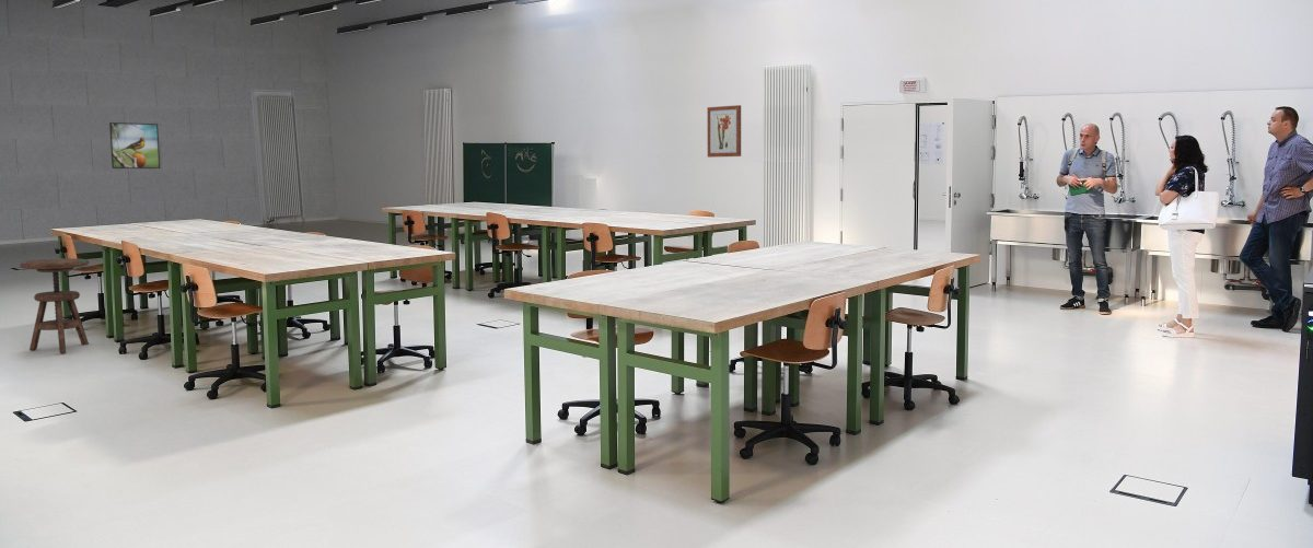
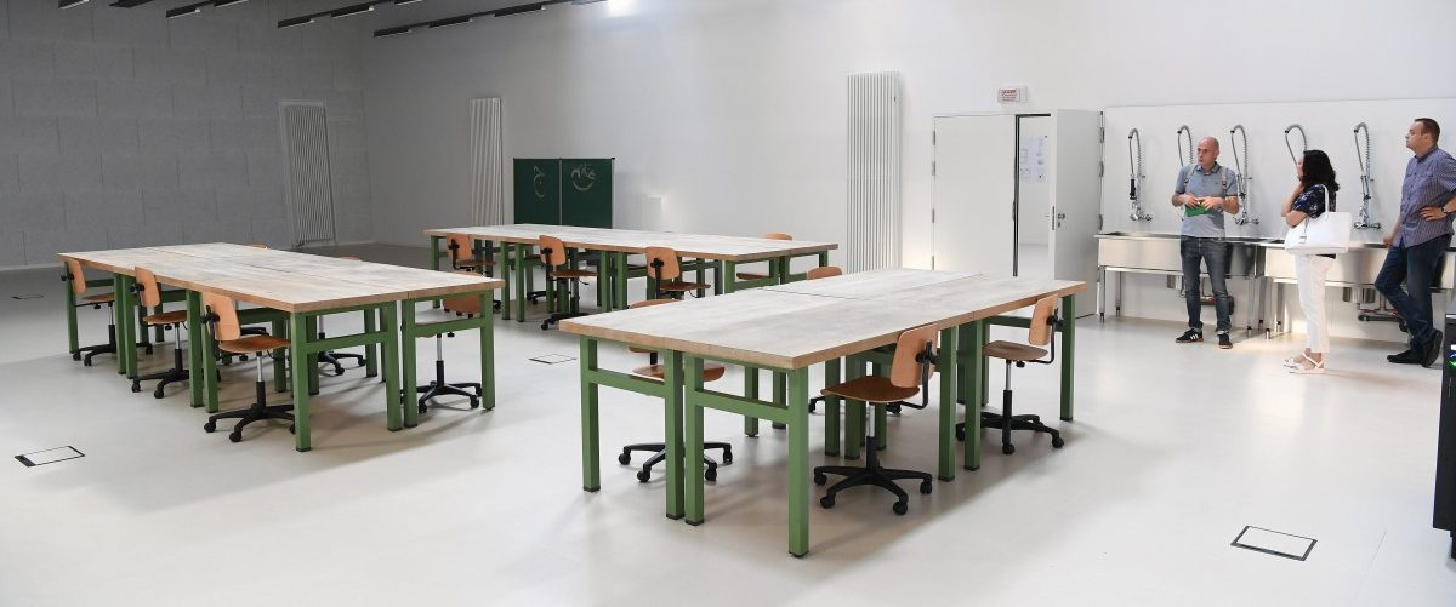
- side table [19,257,90,354]
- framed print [108,121,161,170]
- wall art [706,104,742,159]
